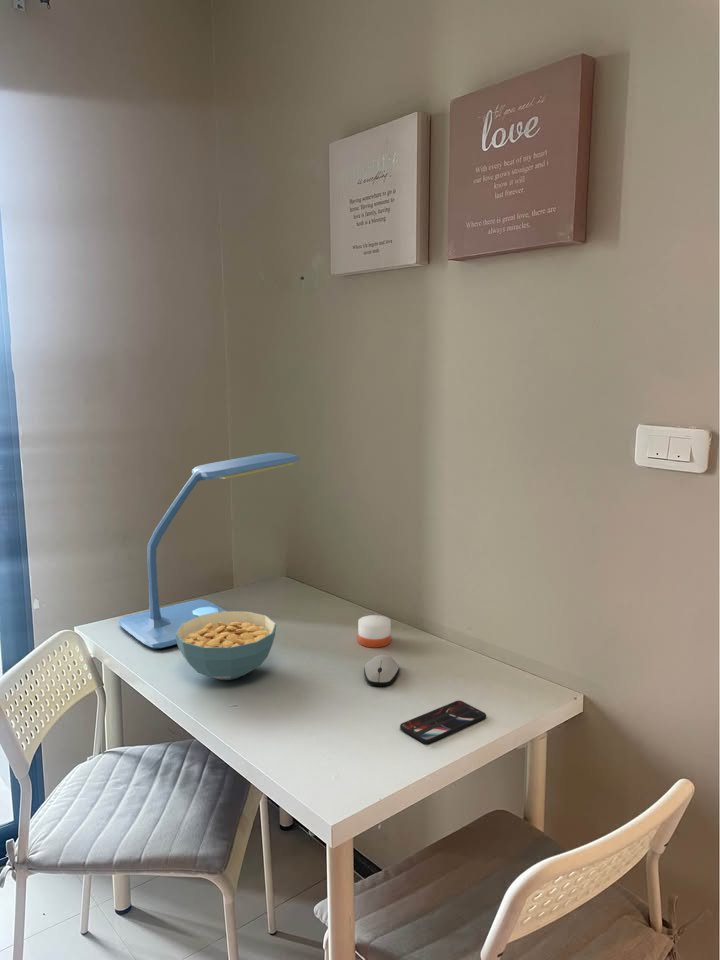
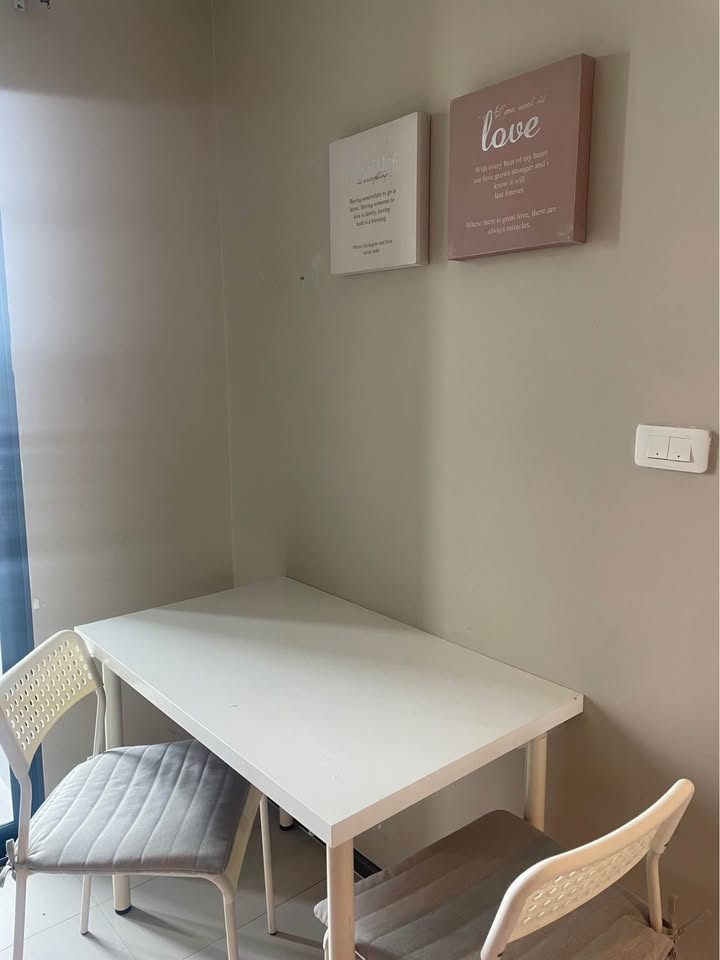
- candle [357,614,392,649]
- cereal bowl [175,610,277,681]
- smartphone [399,700,487,744]
- desk lamp [117,452,301,649]
- computer mouse [363,654,401,687]
